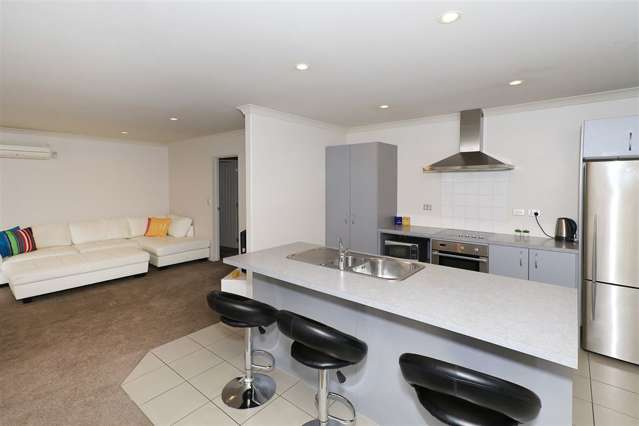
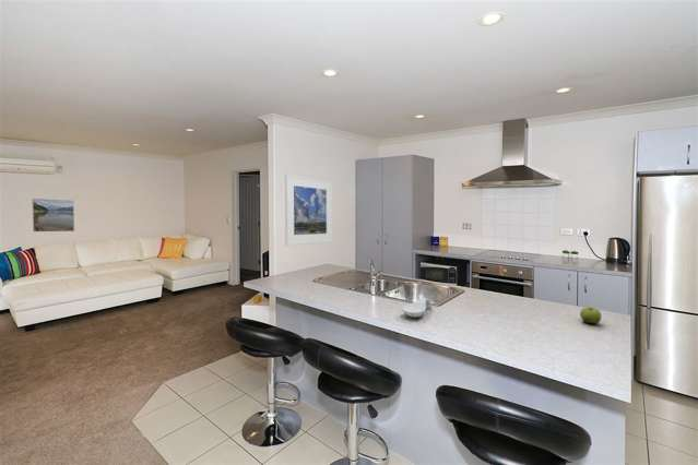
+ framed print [284,174,334,247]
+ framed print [31,198,75,233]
+ spoon rest [401,297,434,319]
+ fruit [579,306,603,325]
